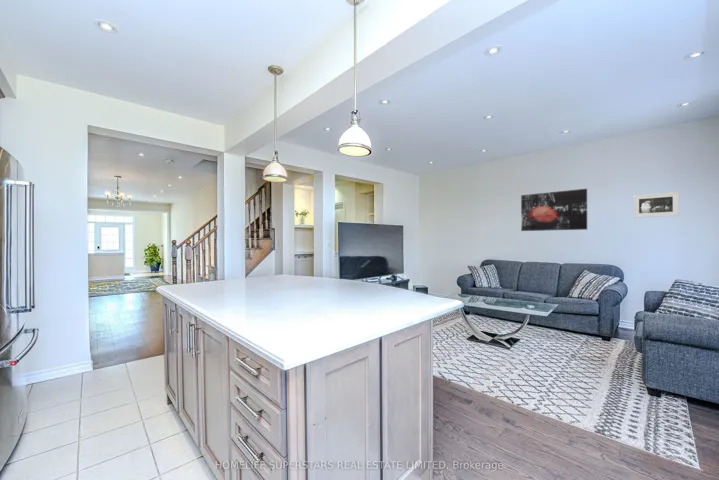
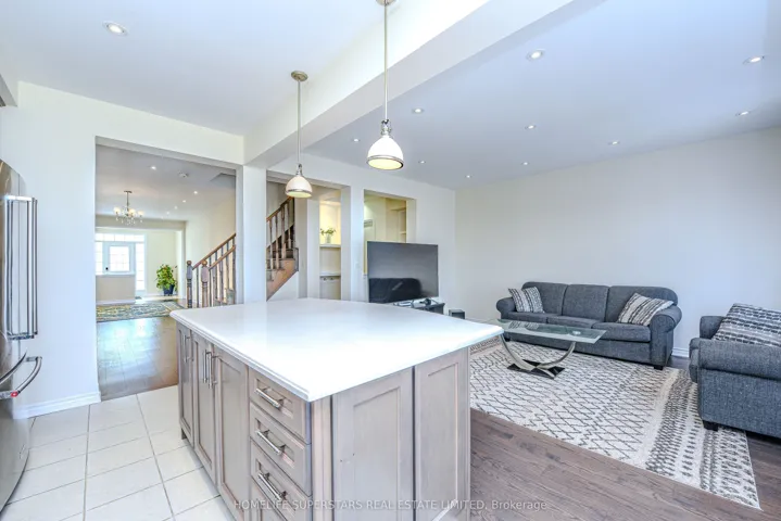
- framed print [632,191,680,219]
- wall art [520,188,588,232]
